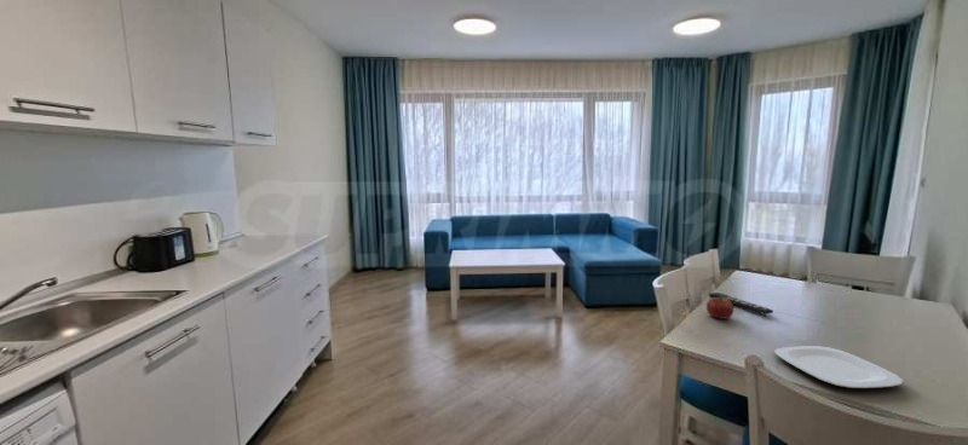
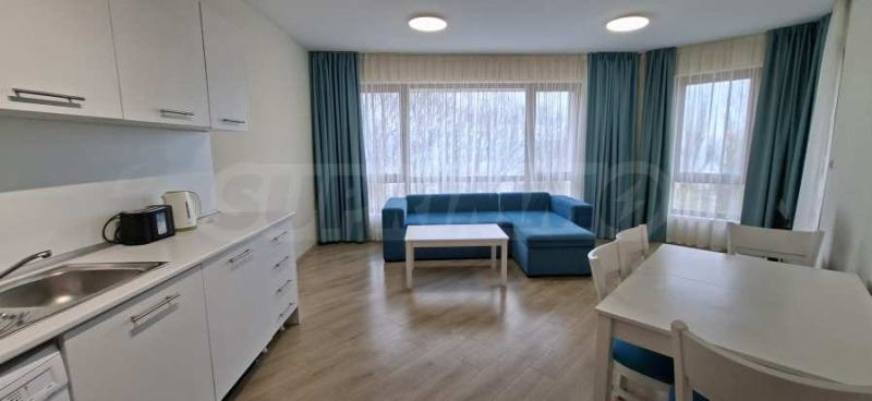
- plate [773,345,905,389]
- apple [705,295,734,320]
- remote control [708,291,774,316]
